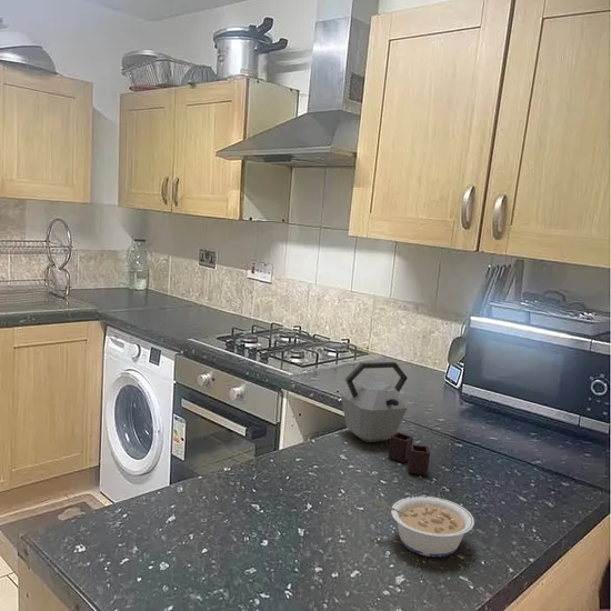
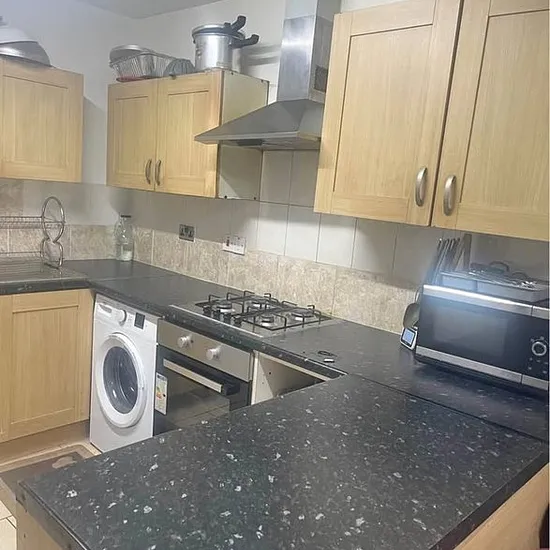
- legume [374,495,475,558]
- kettle [340,361,431,477]
